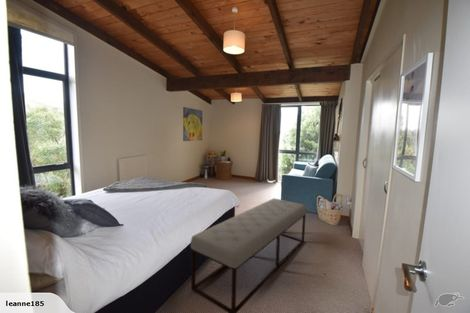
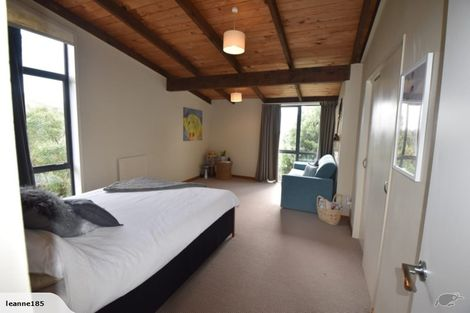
- bench [190,197,308,313]
